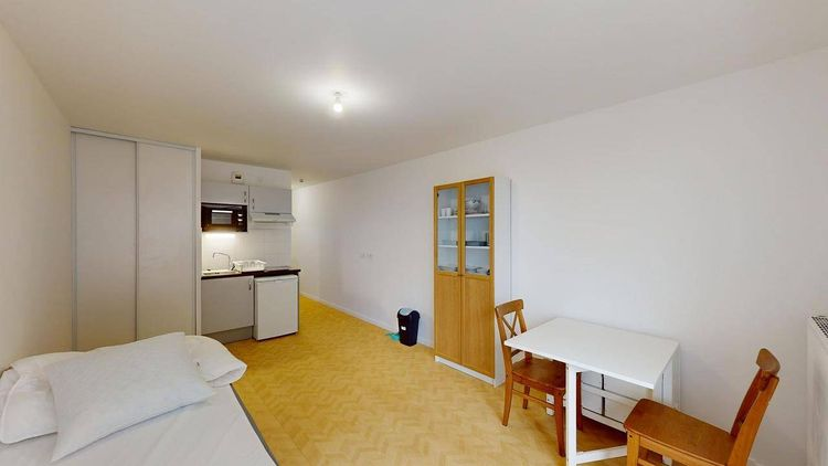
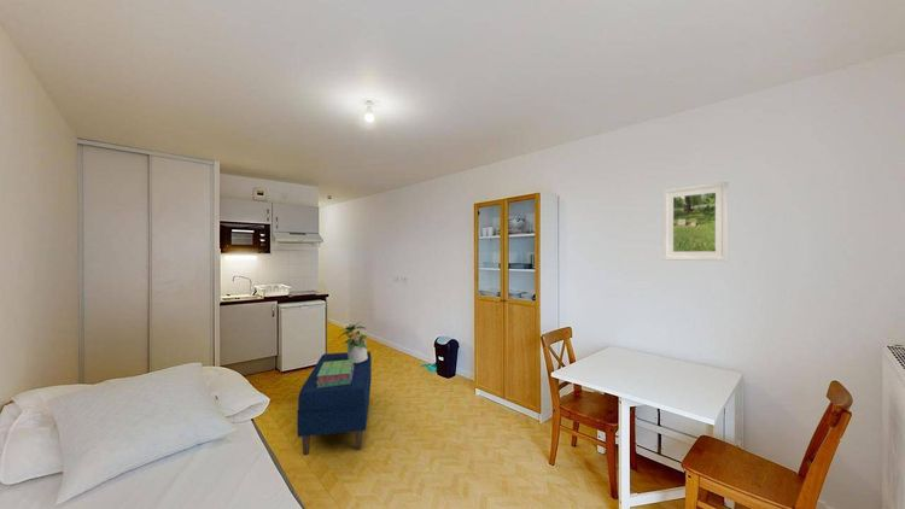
+ bench [296,351,373,456]
+ potted plant [337,321,368,363]
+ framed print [662,181,729,262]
+ stack of books [316,359,354,388]
